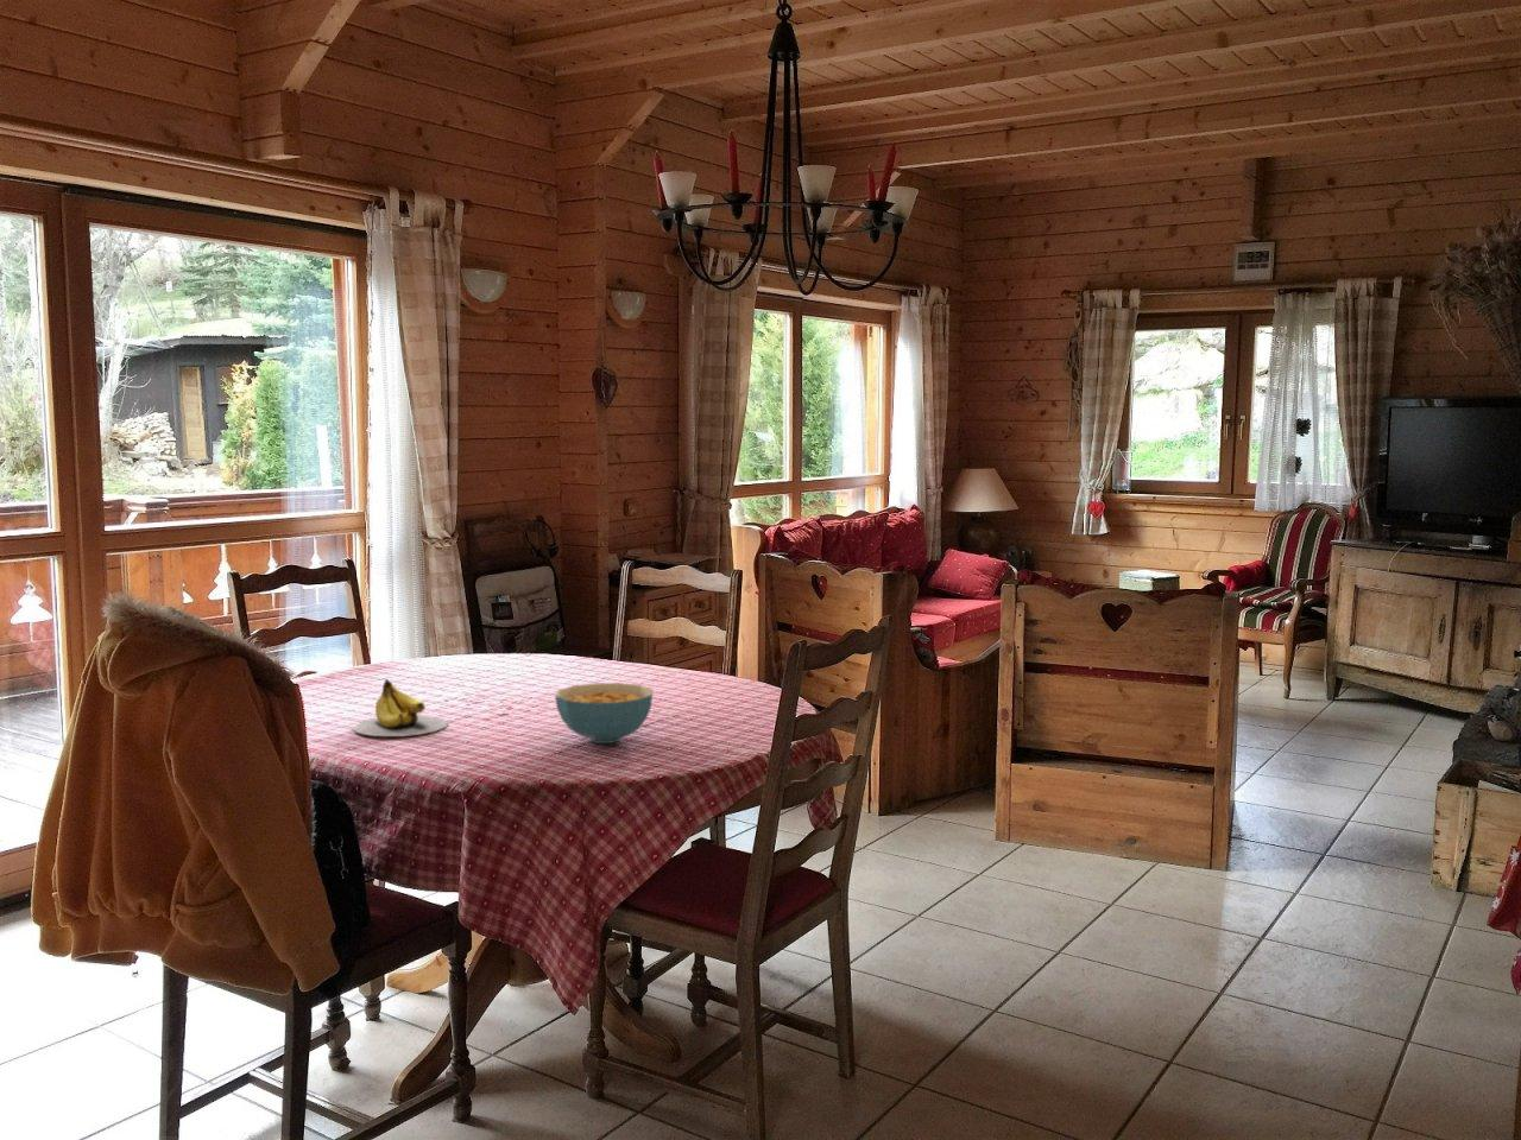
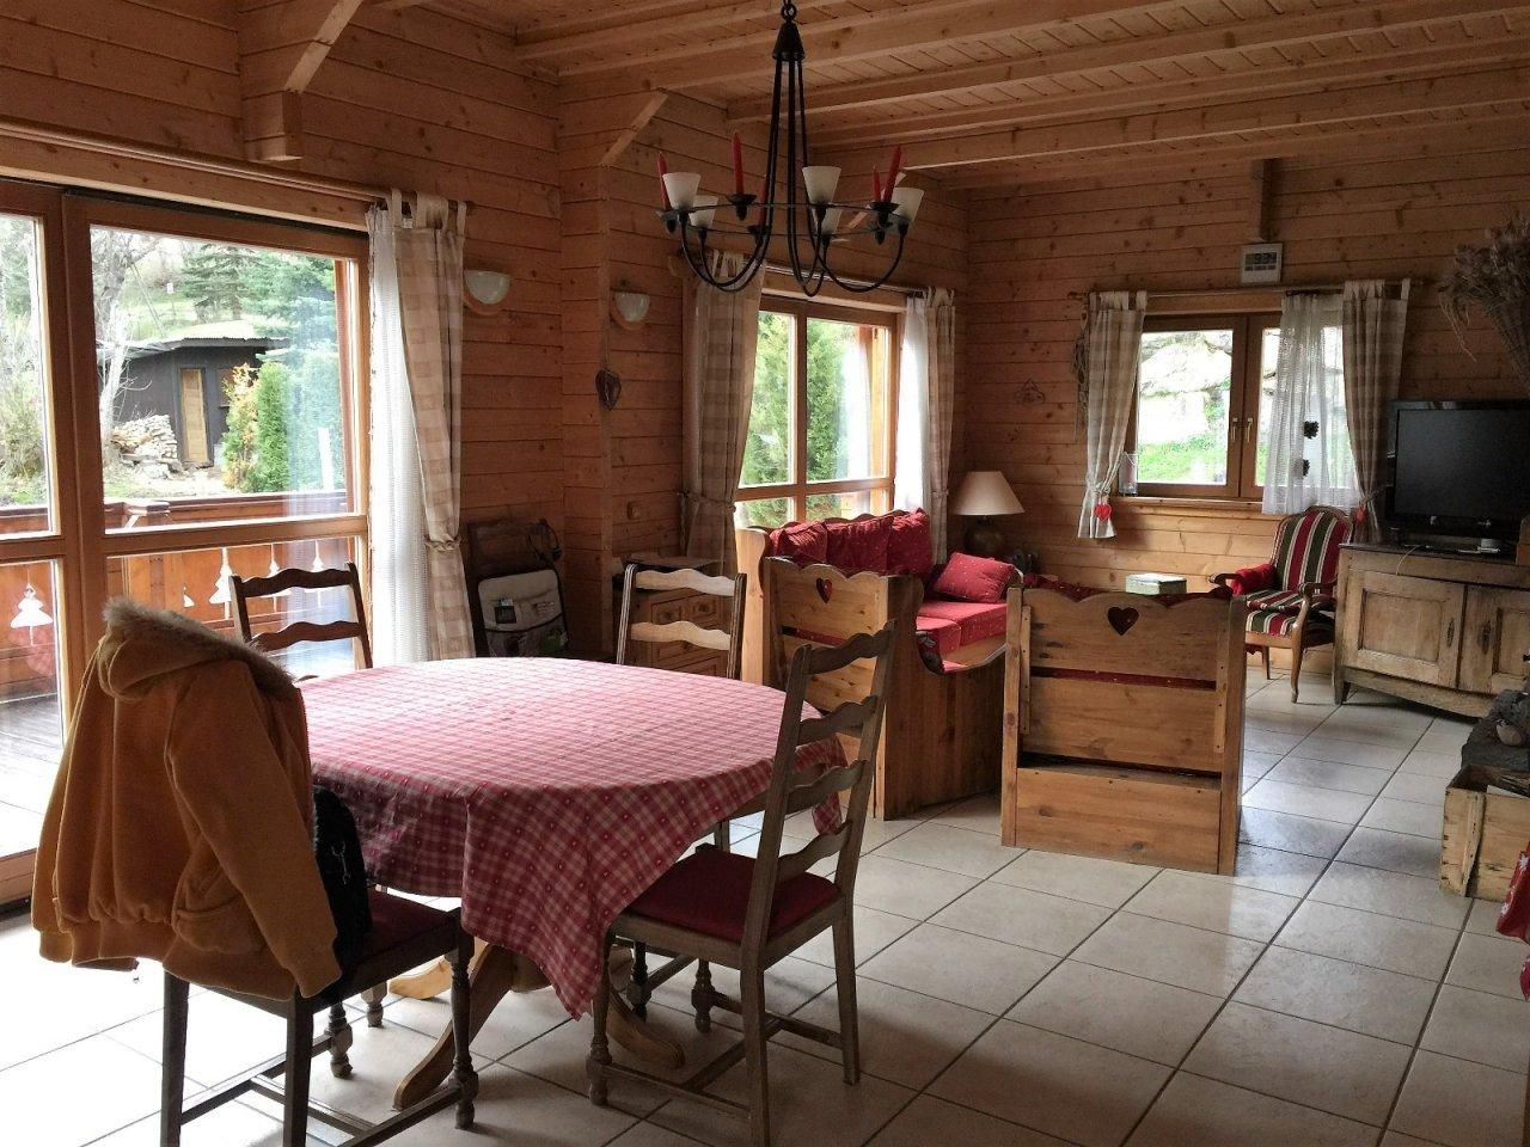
- cereal bowl [553,681,655,745]
- banana [353,678,448,738]
